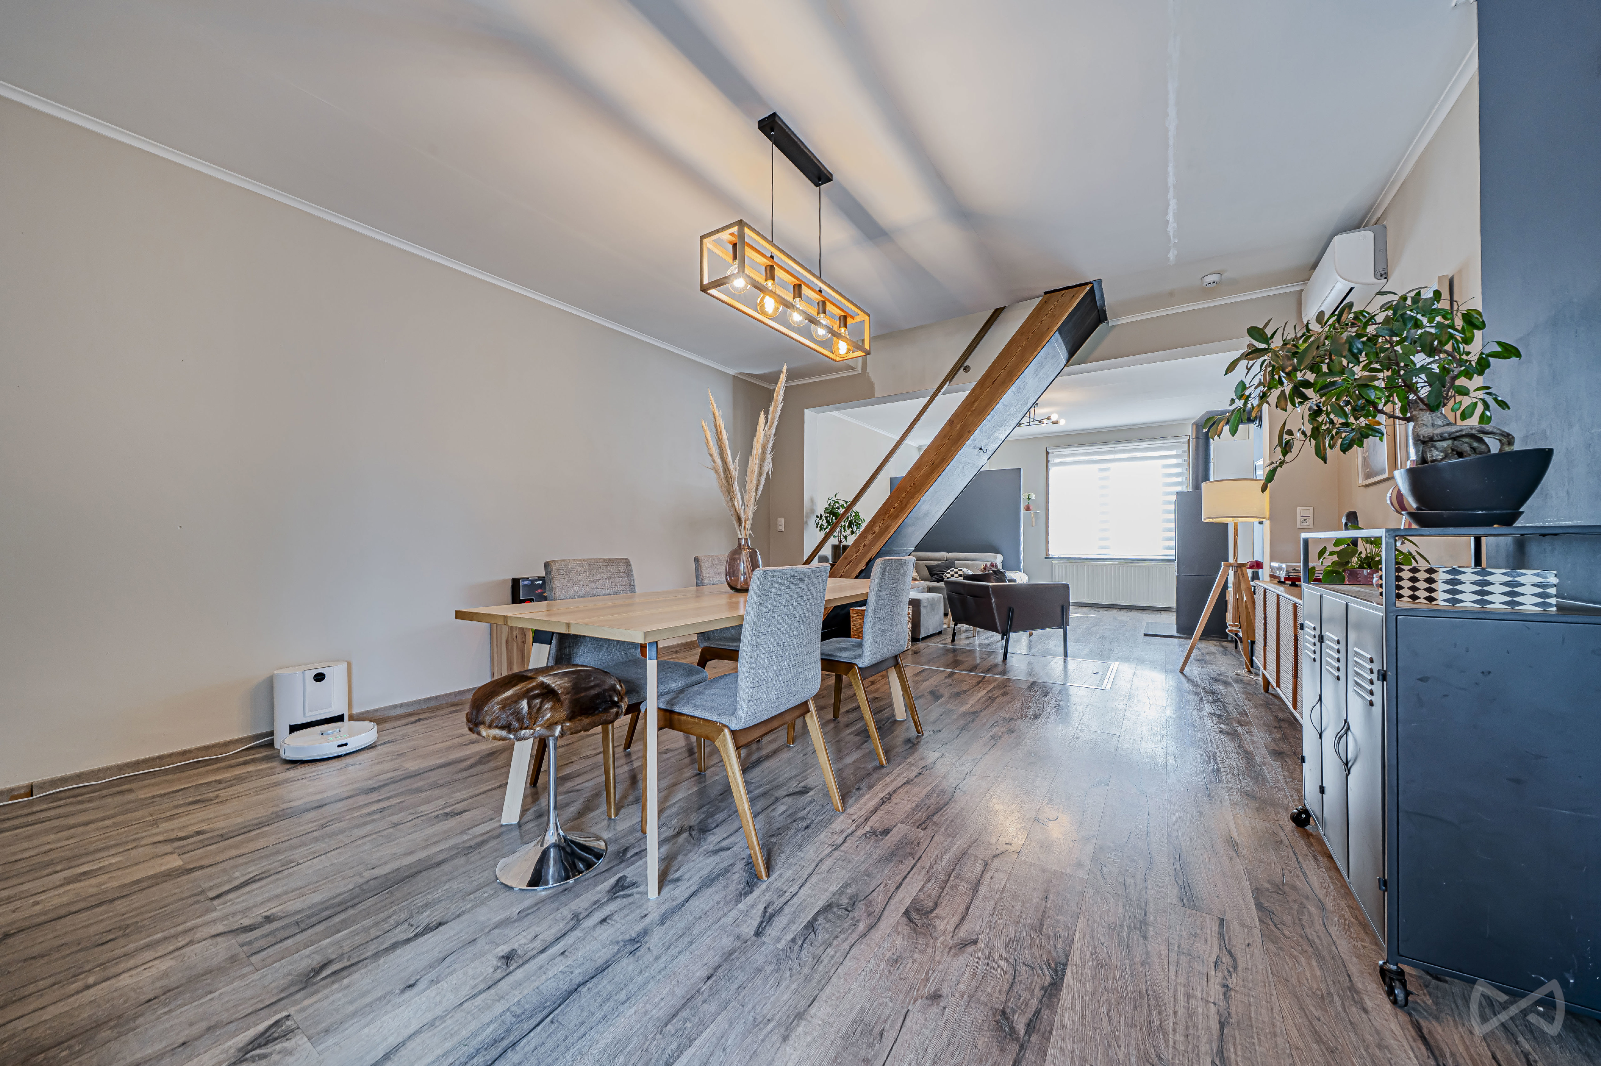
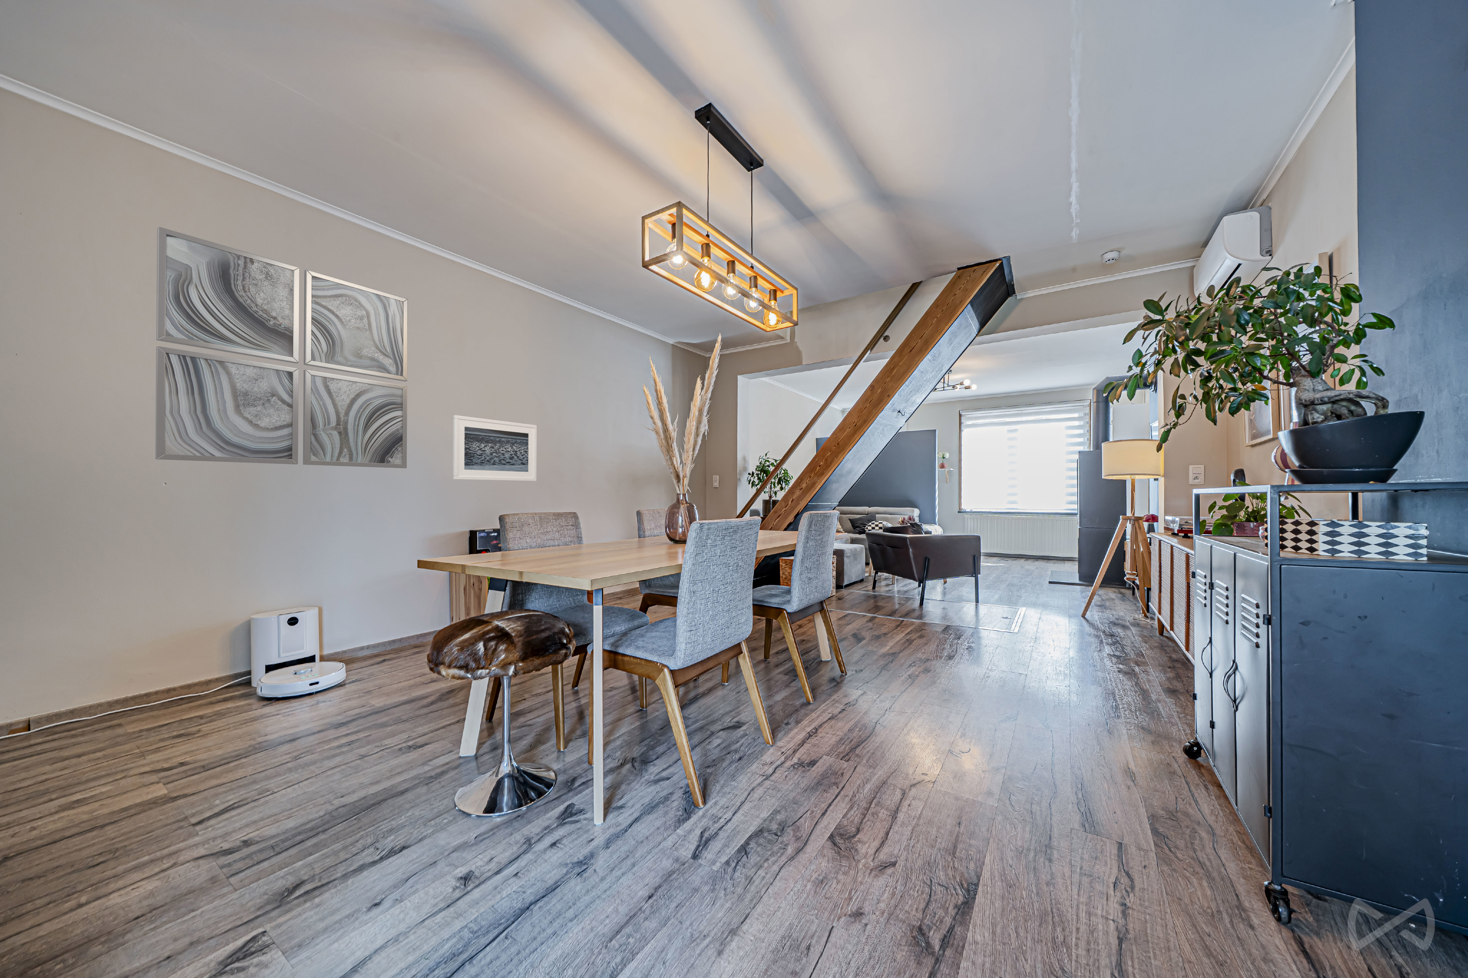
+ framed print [453,415,537,481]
+ wall art [155,226,408,468]
